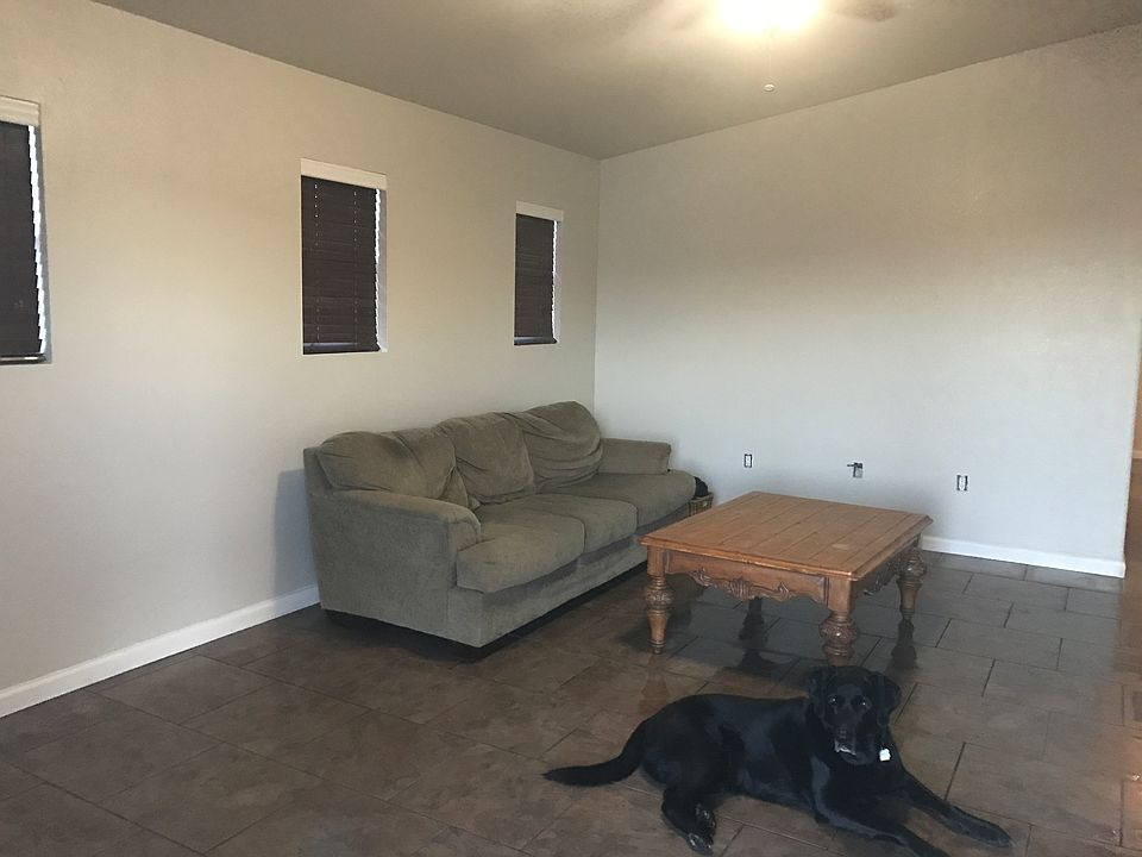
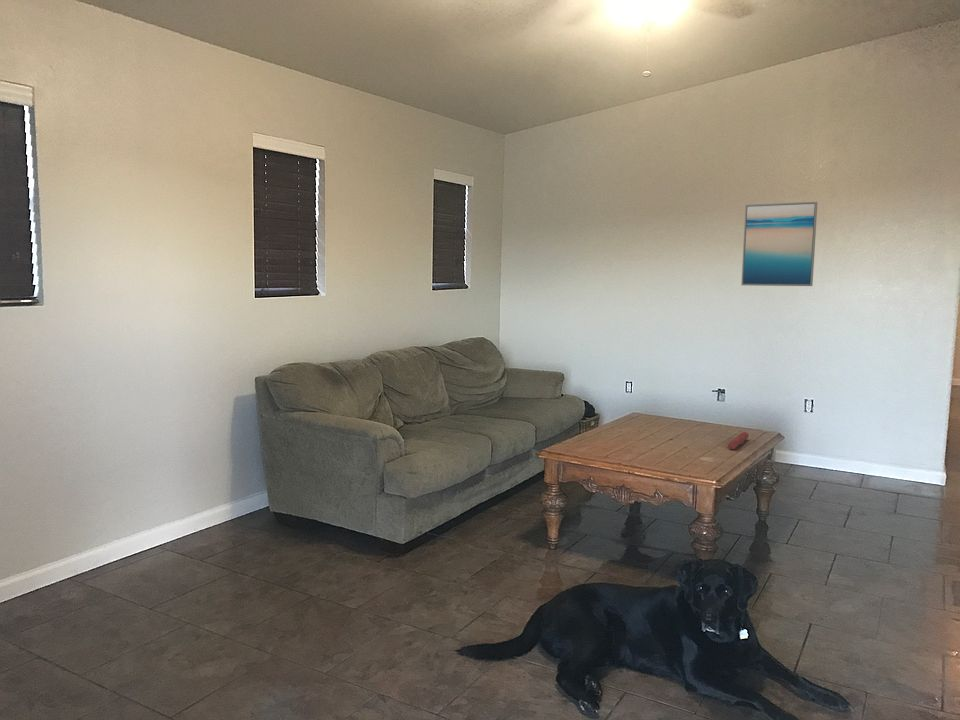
+ wall art [740,201,819,287]
+ candle [727,431,750,450]
